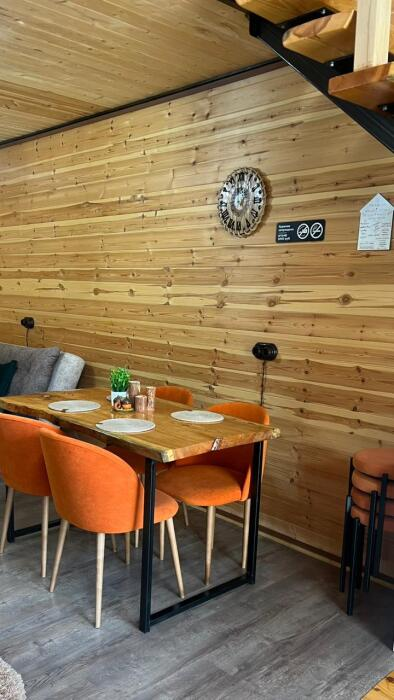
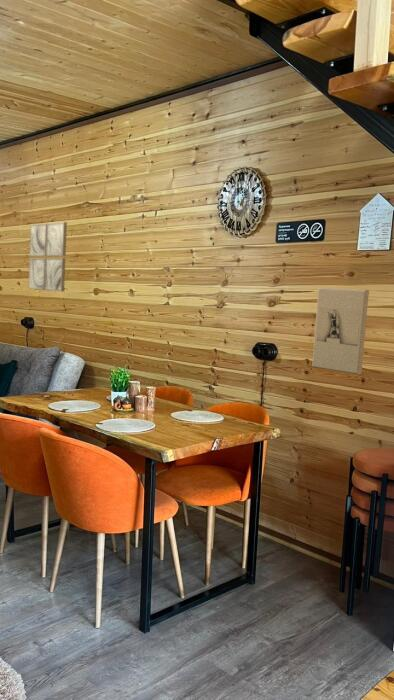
+ wall sculpture [311,287,370,376]
+ wall art [27,221,68,293]
